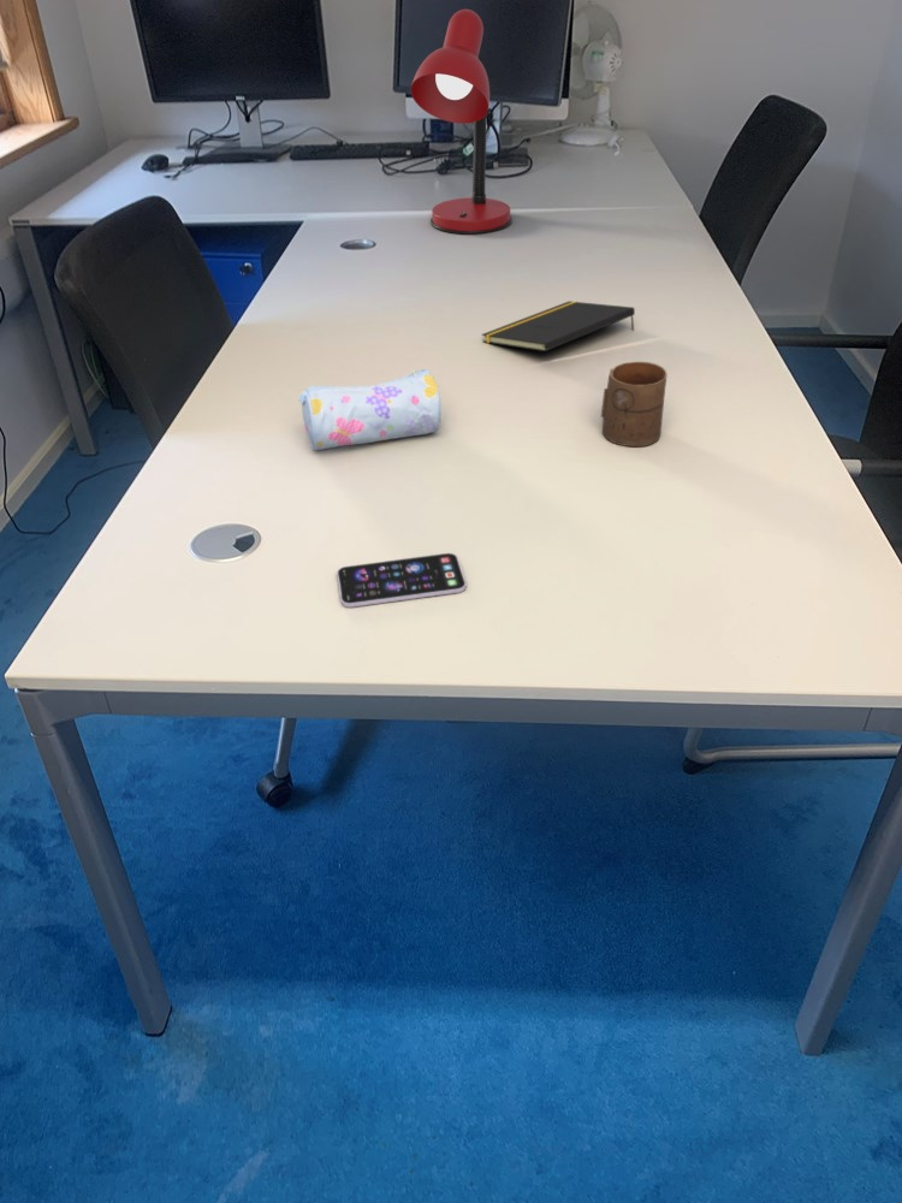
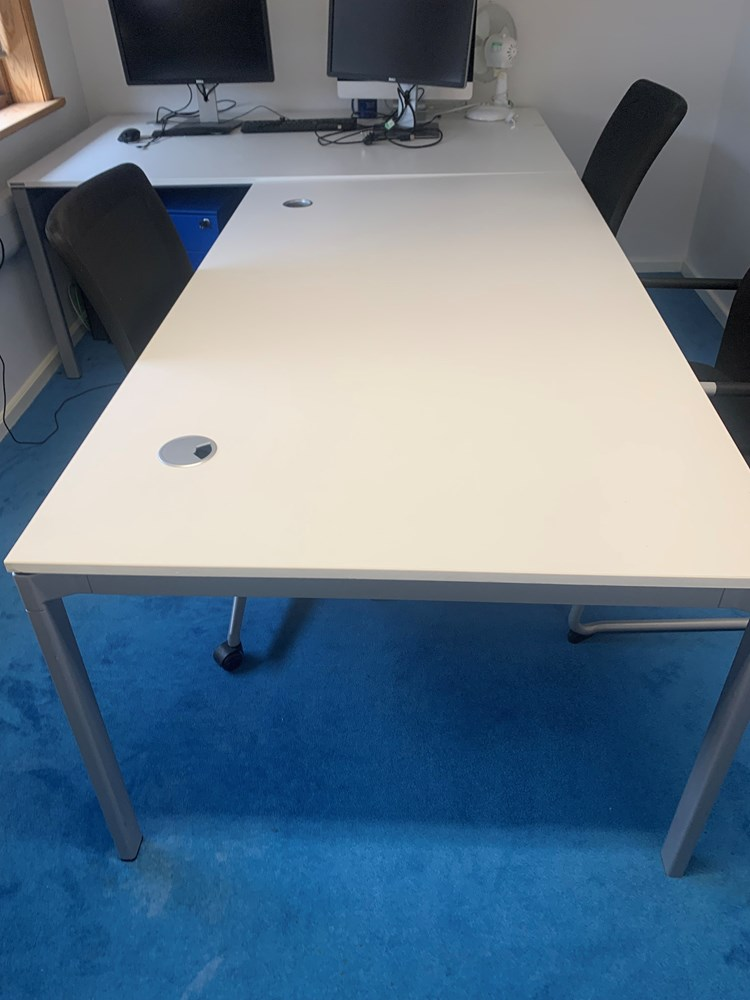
- cup [600,361,669,448]
- pencil case [297,368,443,451]
- smartphone [336,552,468,609]
- notepad [480,300,636,352]
- desk lamp [410,8,514,235]
